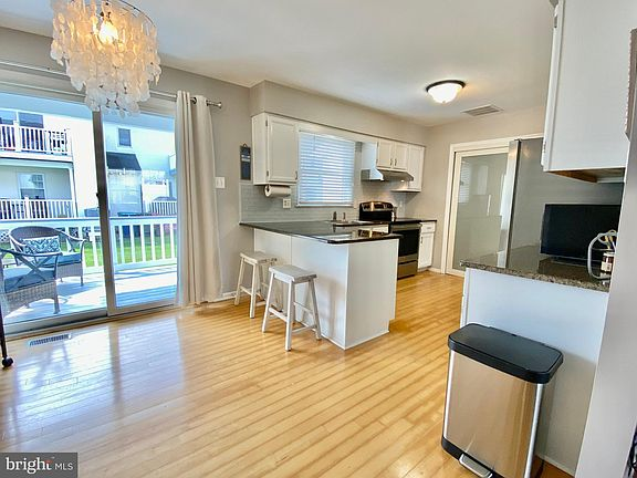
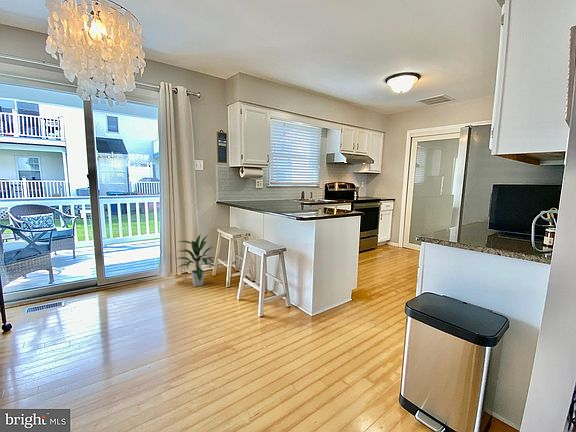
+ indoor plant [176,232,217,287]
